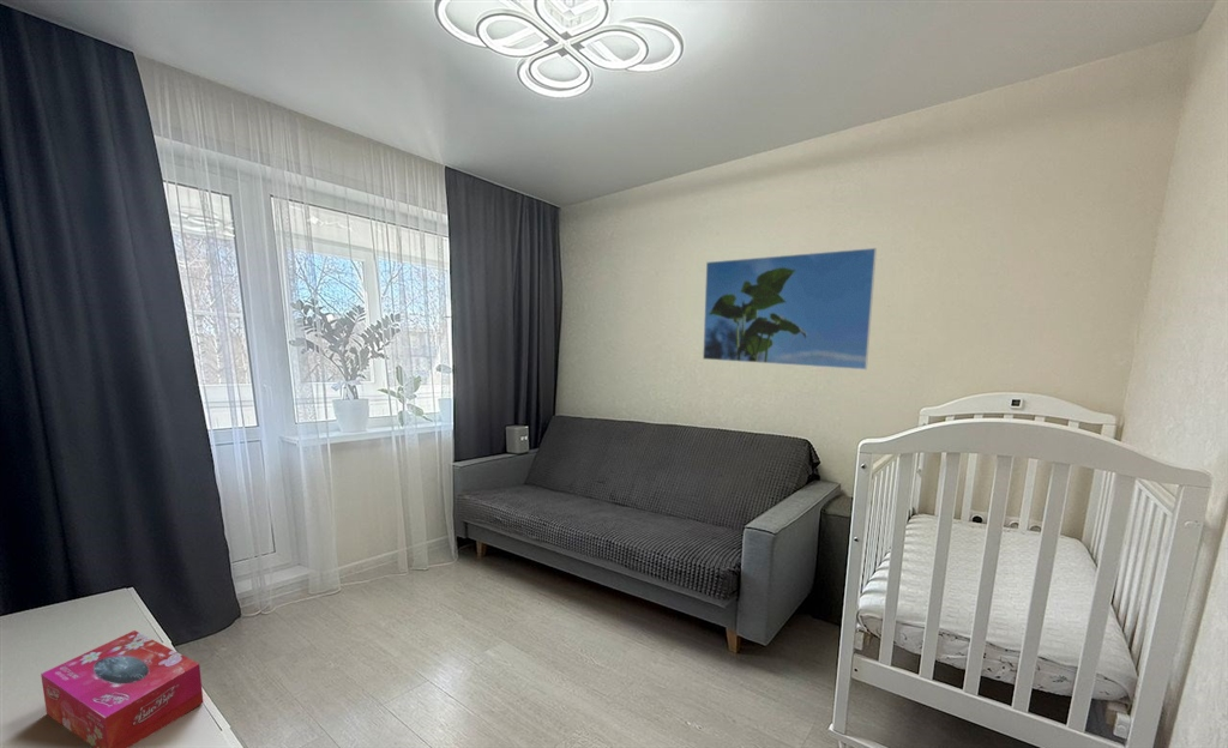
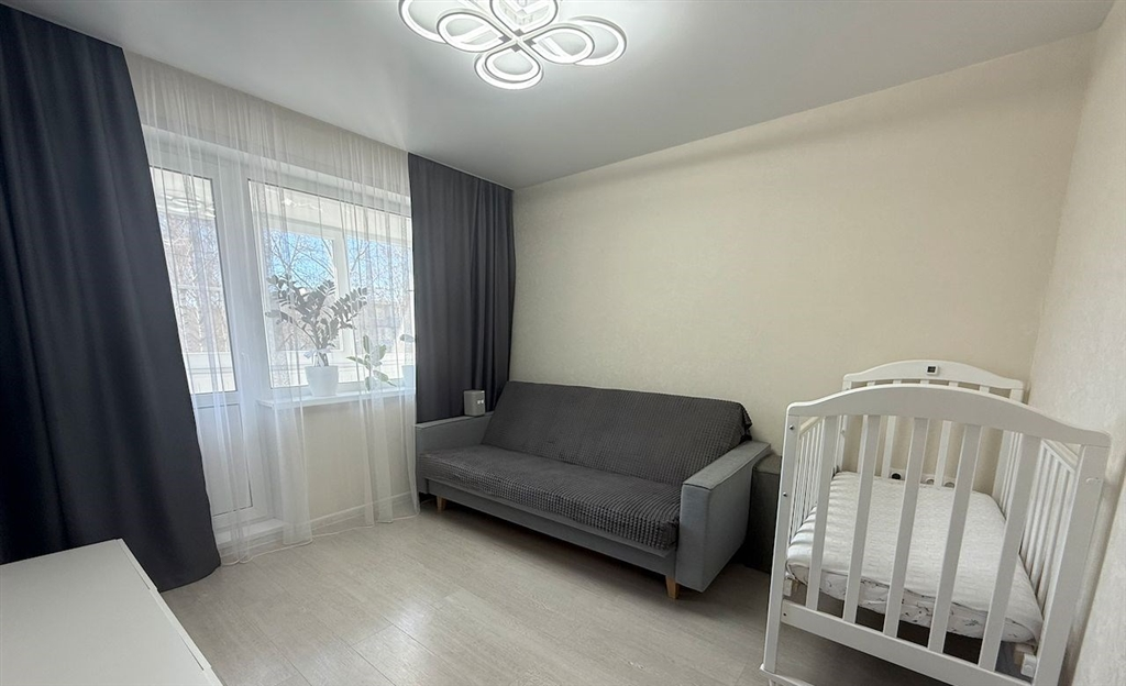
- tissue box [40,629,204,748]
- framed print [702,247,878,370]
